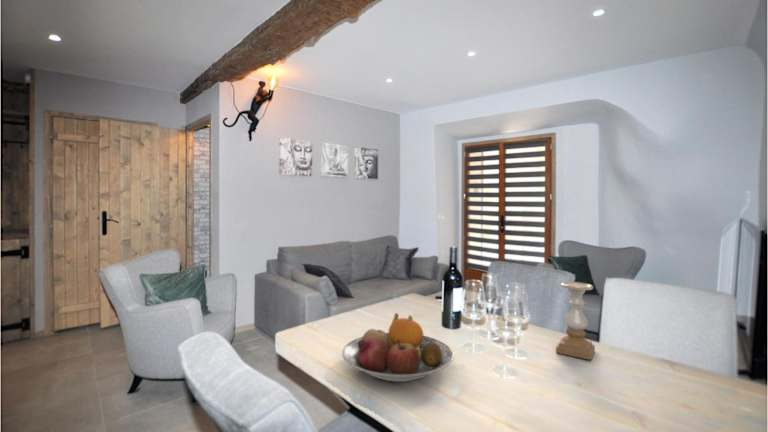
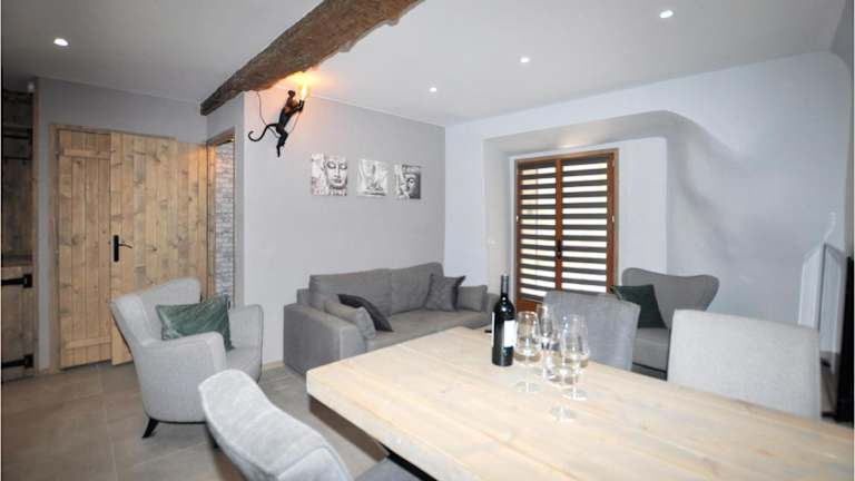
- fruit bowl [341,312,455,383]
- candle holder [555,281,596,361]
